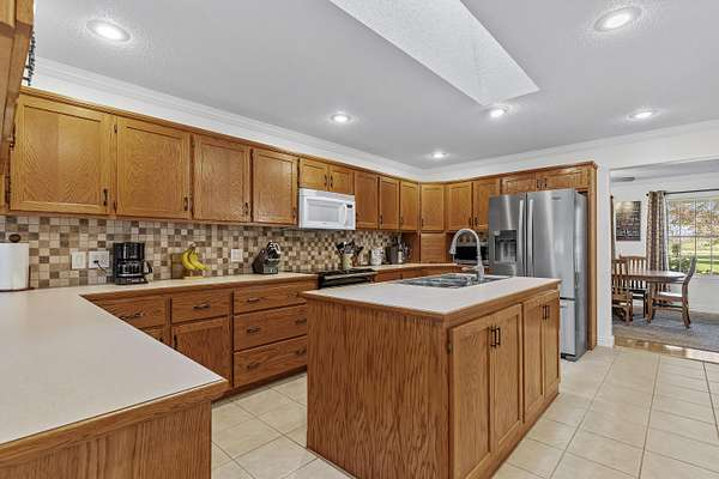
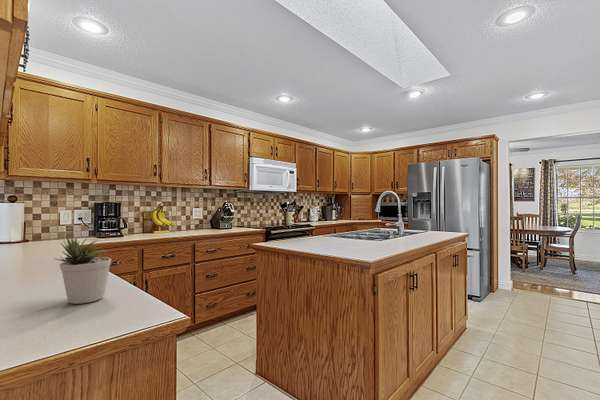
+ potted plant [53,234,112,305]
